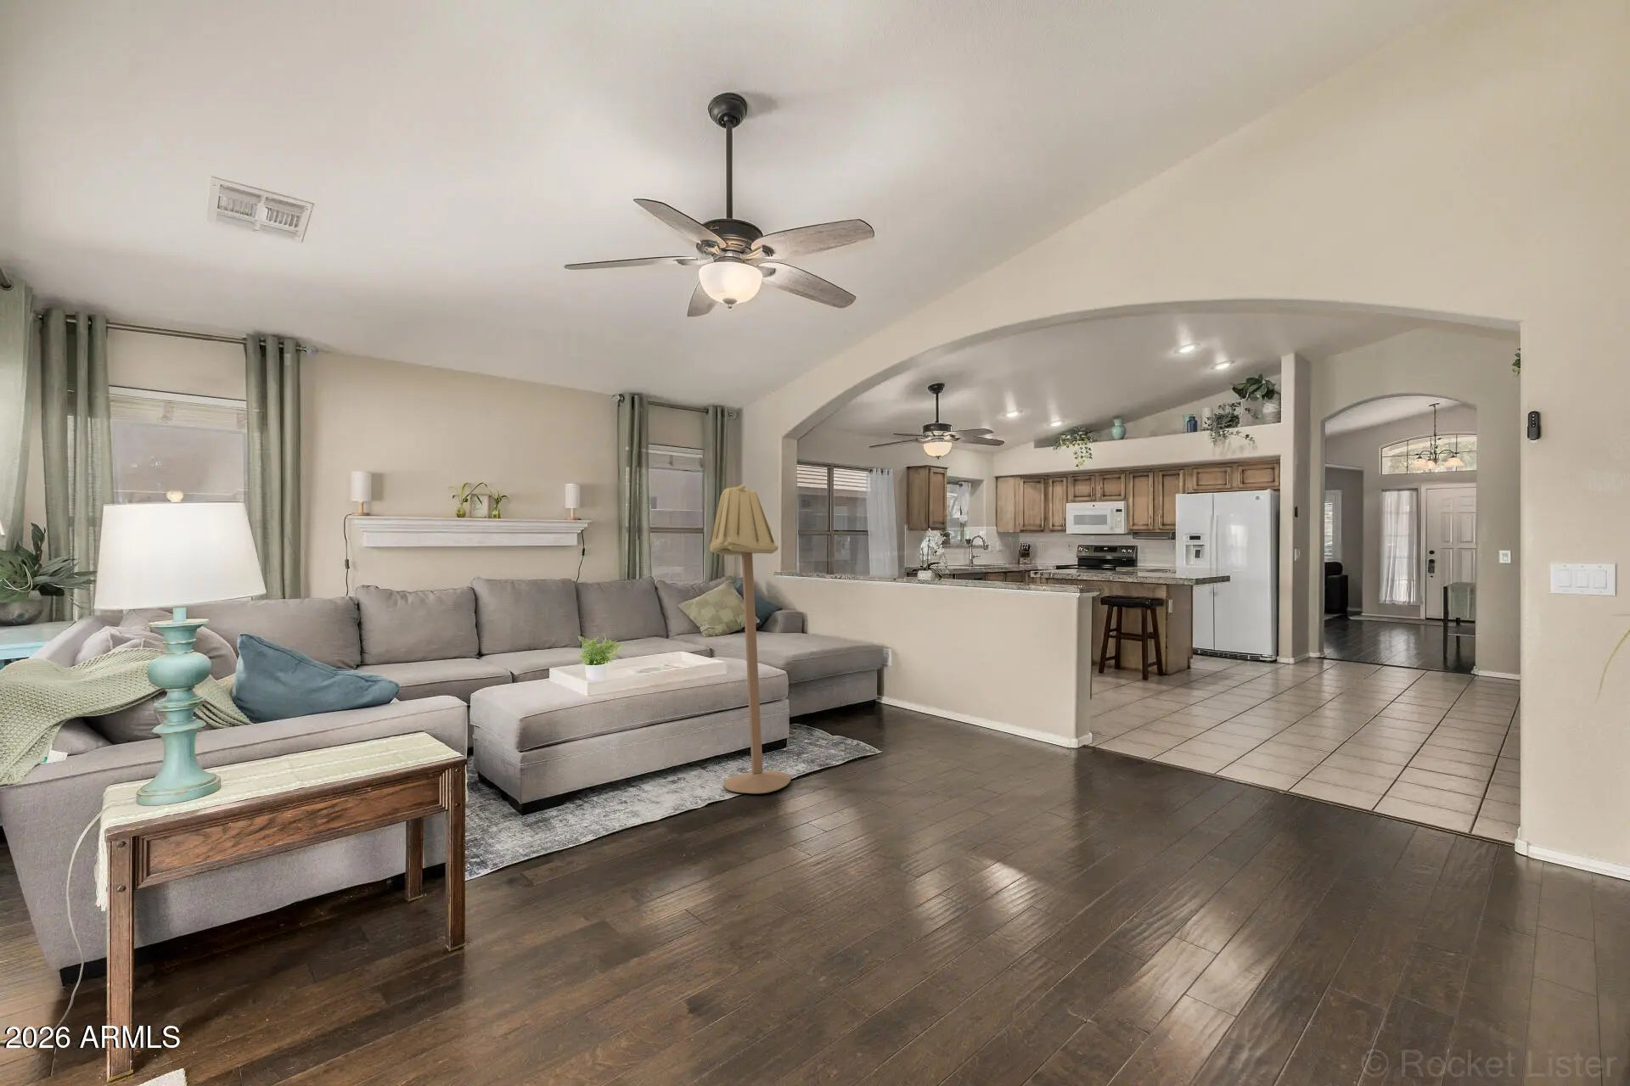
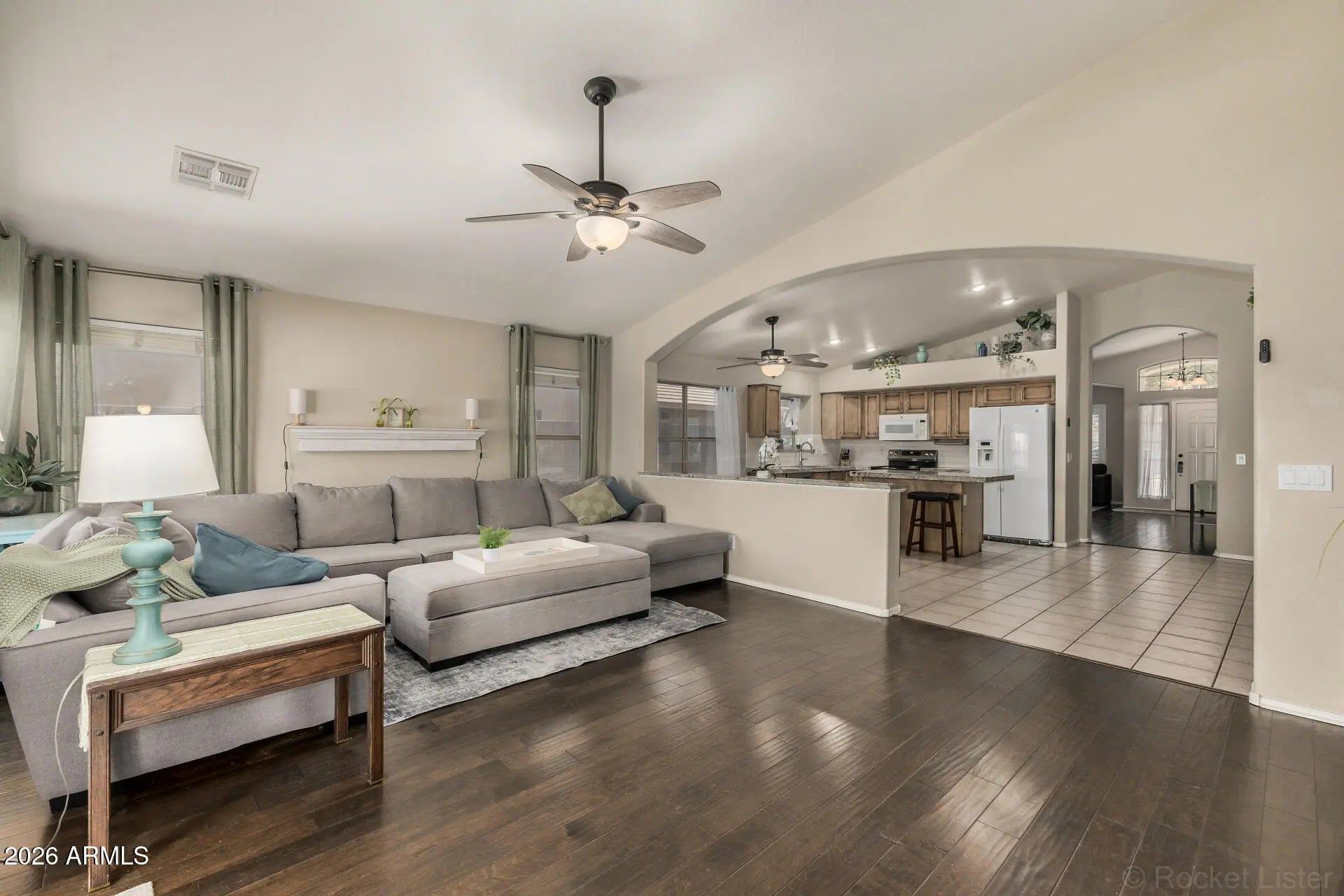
- floor lamp [708,484,791,794]
